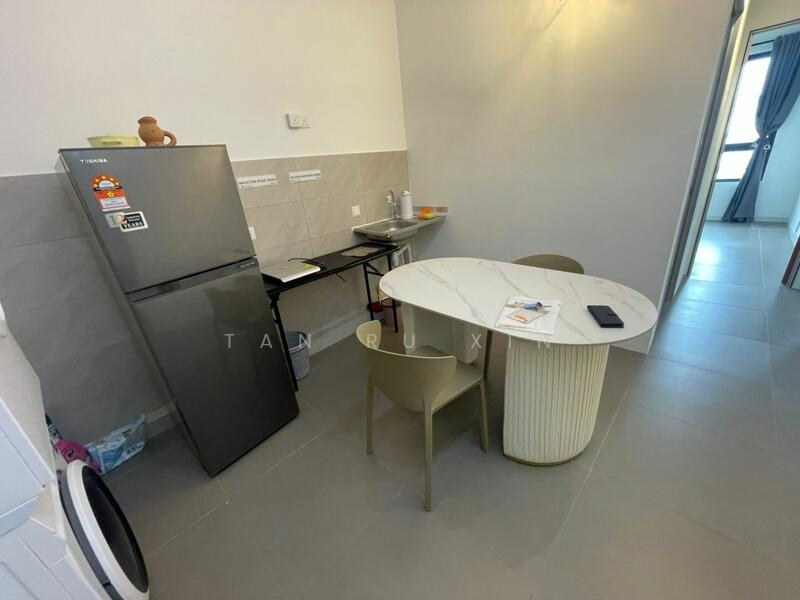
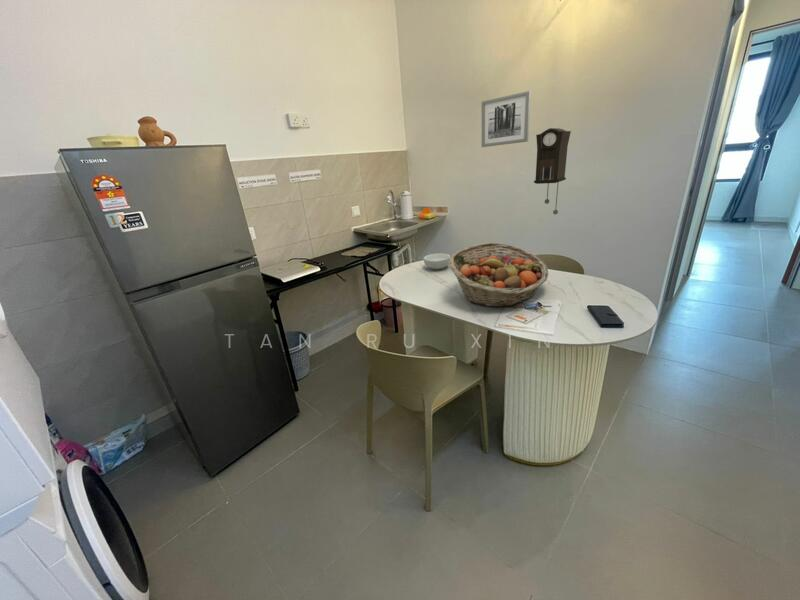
+ fruit basket [448,242,550,308]
+ pendulum clock [533,127,572,215]
+ cereal bowl [423,252,451,270]
+ wall art [481,90,532,148]
